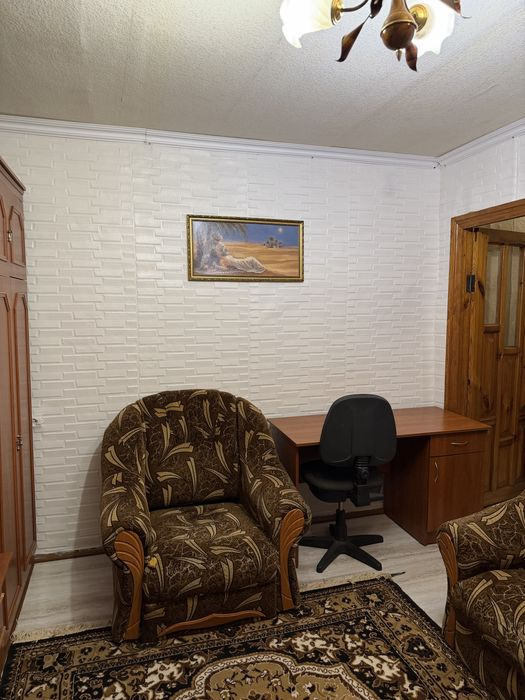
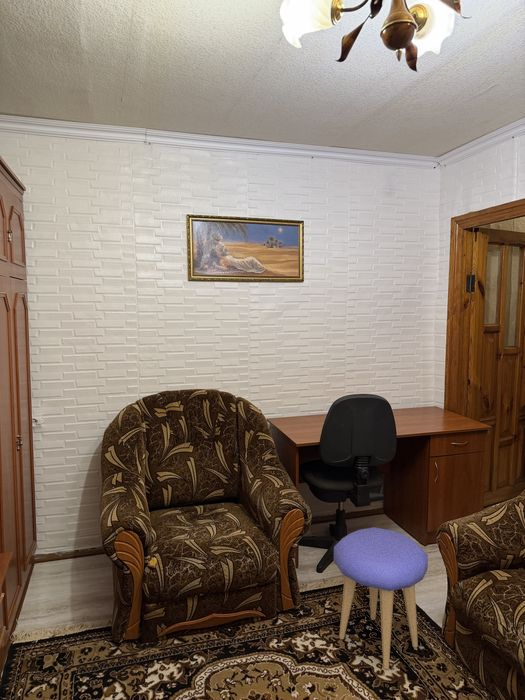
+ stool [333,526,429,670]
